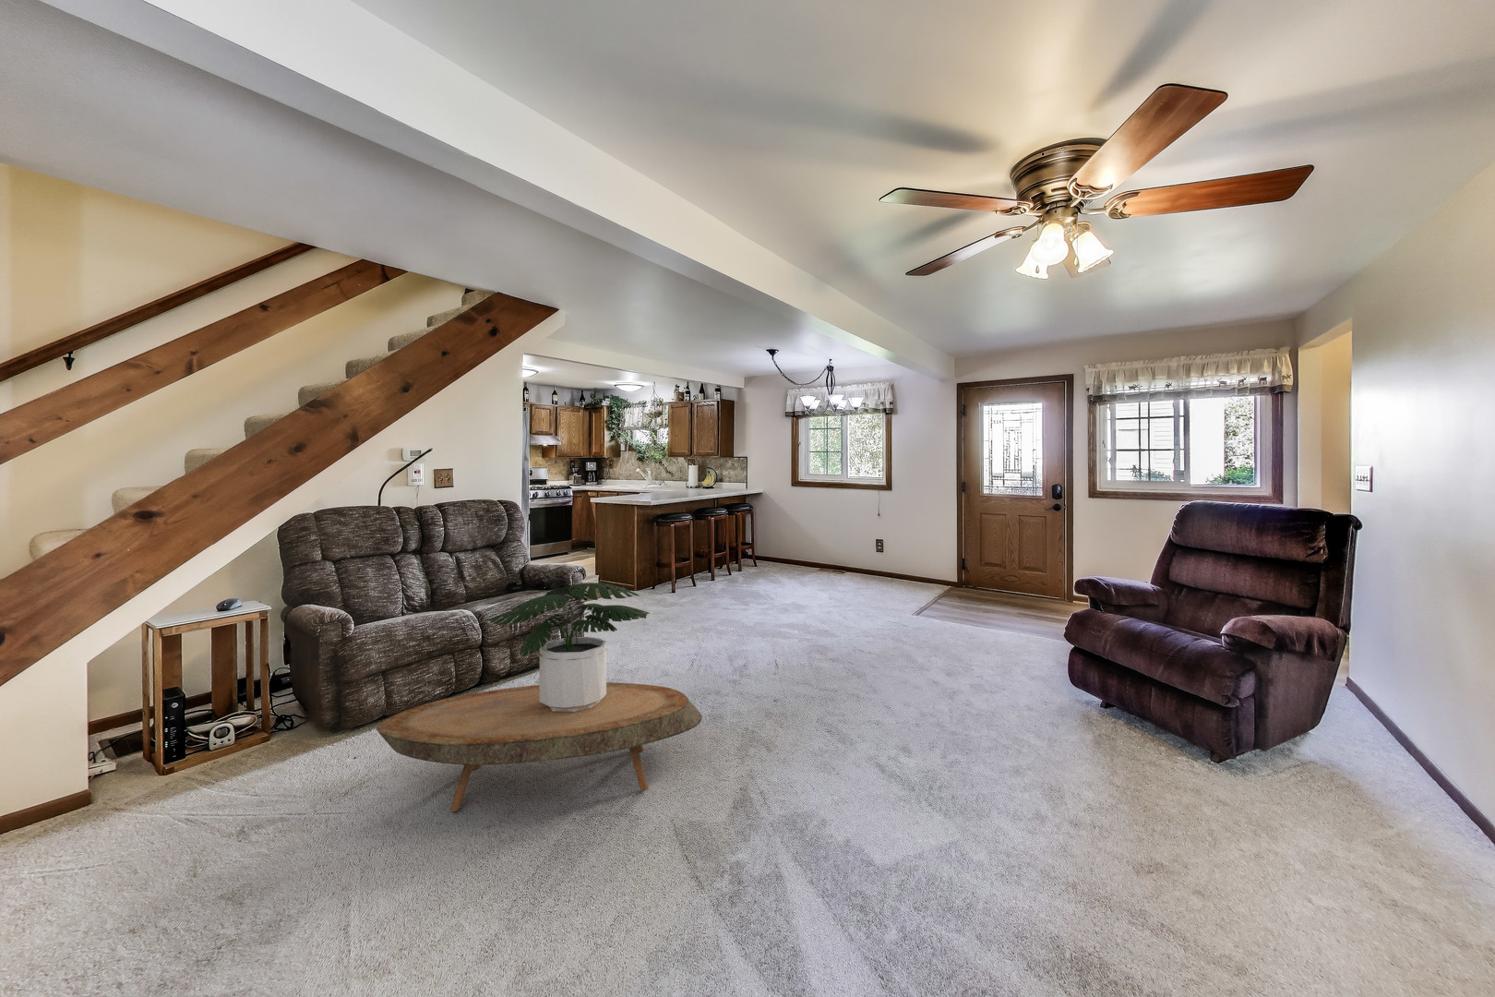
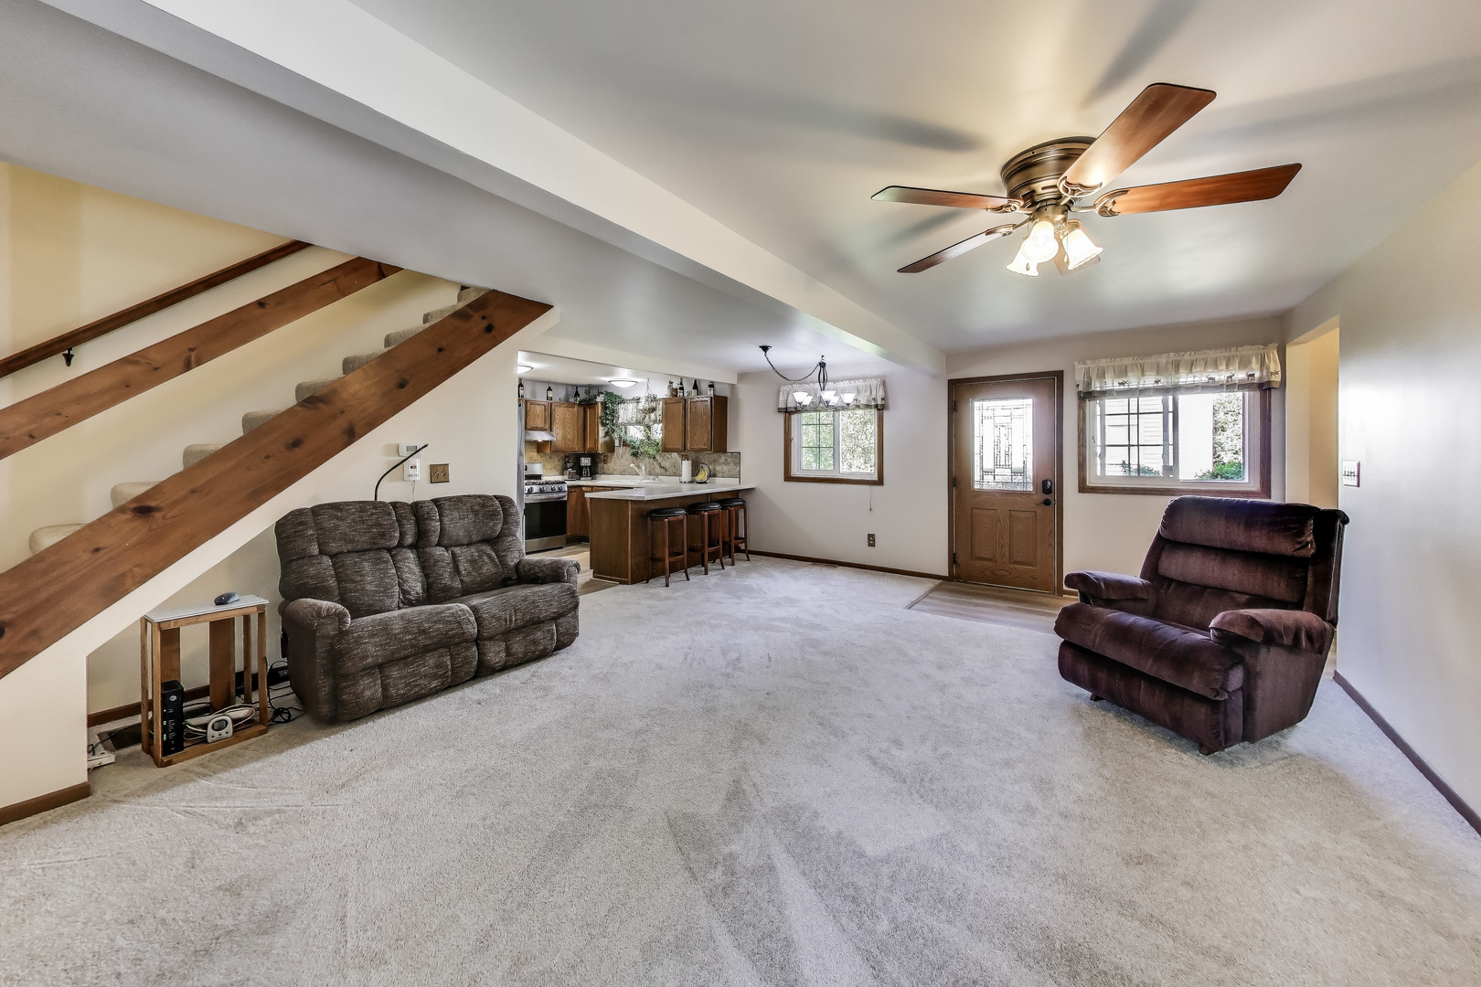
- coffee table [376,681,703,812]
- potted plant [486,582,651,712]
